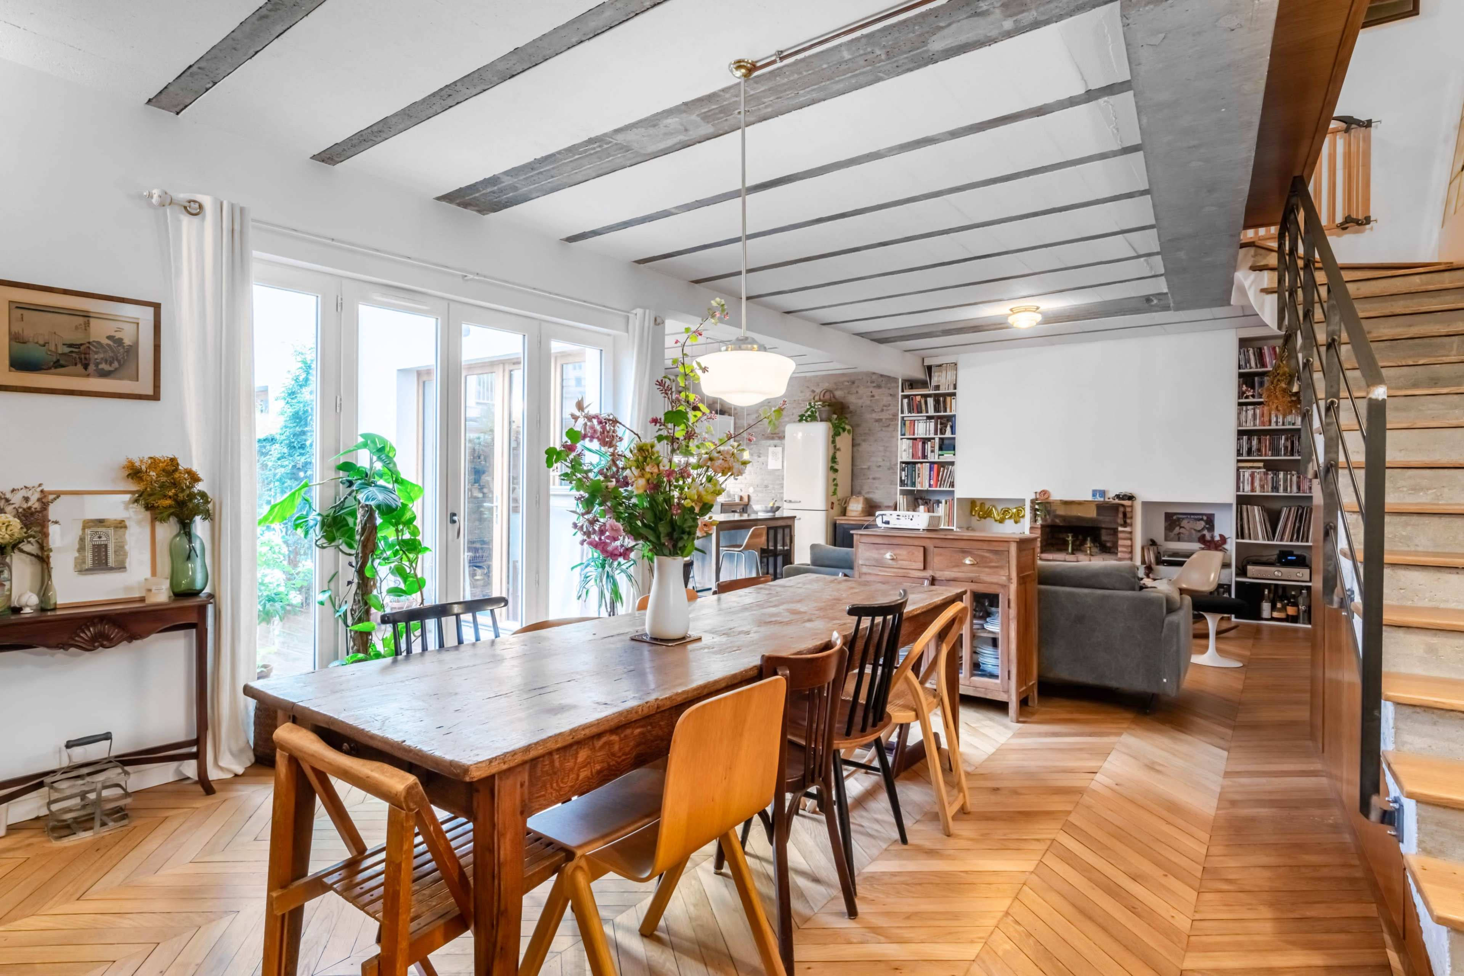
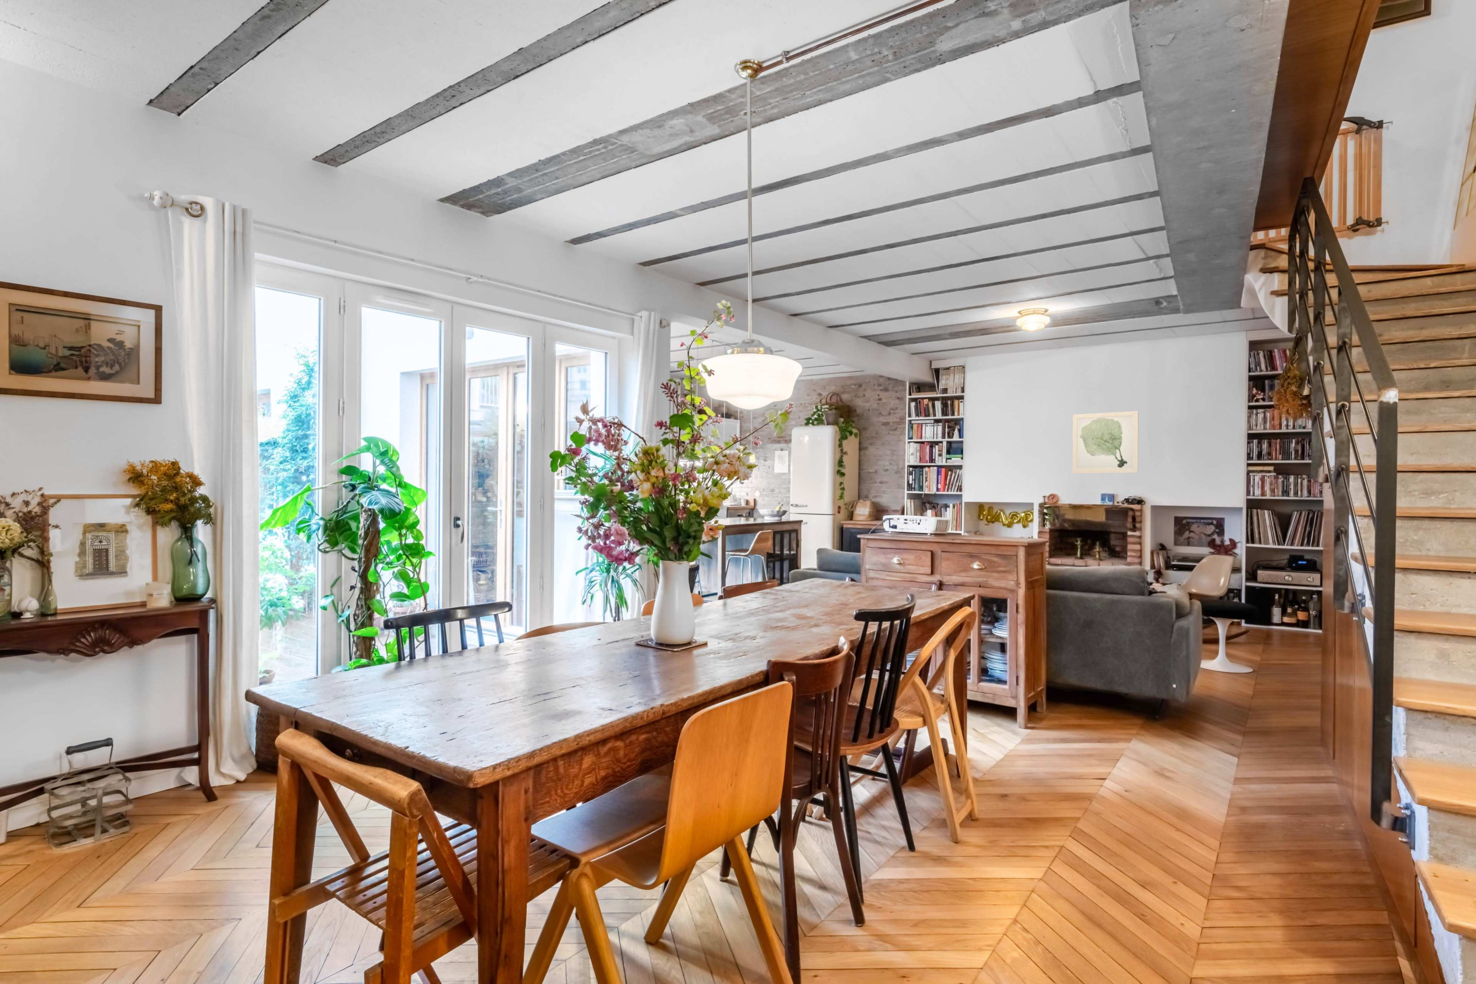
+ wall art [1072,411,1139,473]
